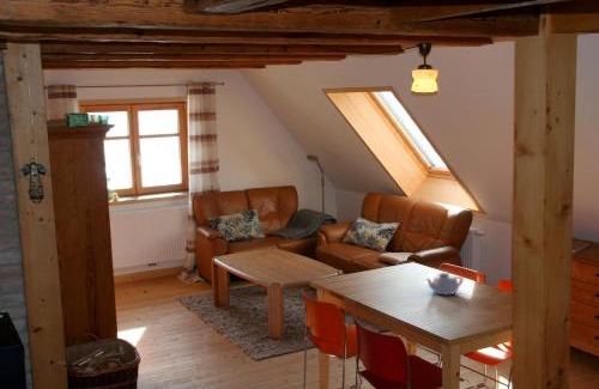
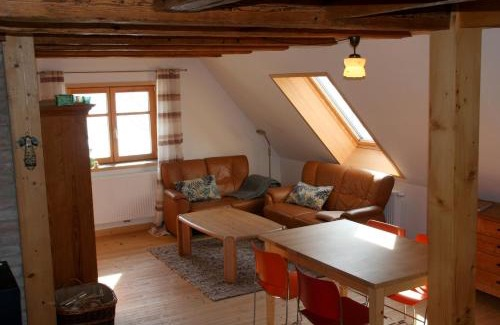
- teapot [424,271,465,296]
